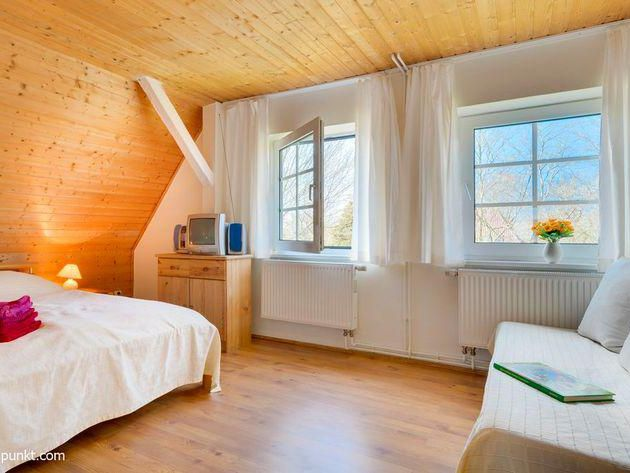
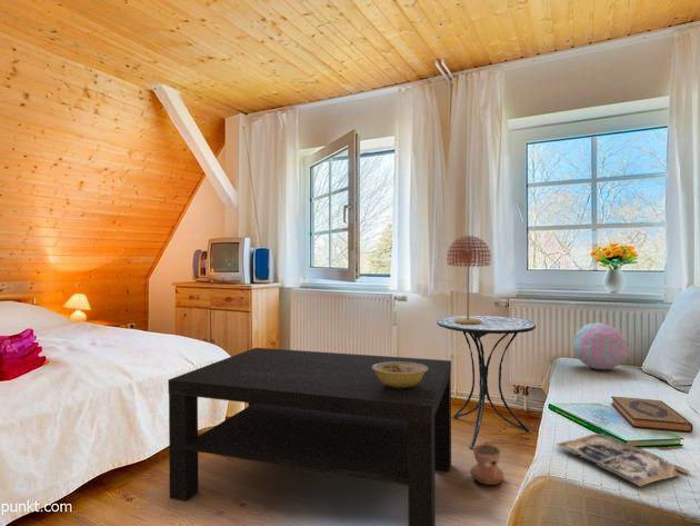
+ ceramic bowl [372,361,428,388]
+ magazine [556,433,691,487]
+ coffee table [167,347,452,526]
+ hardback book [610,396,693,433]
+ side table [436,315,537,450]
+ cushion [572,321,630,370]
+ table lamp [446,235,492,325]
+ ceramic jug [470,443,506,486]
